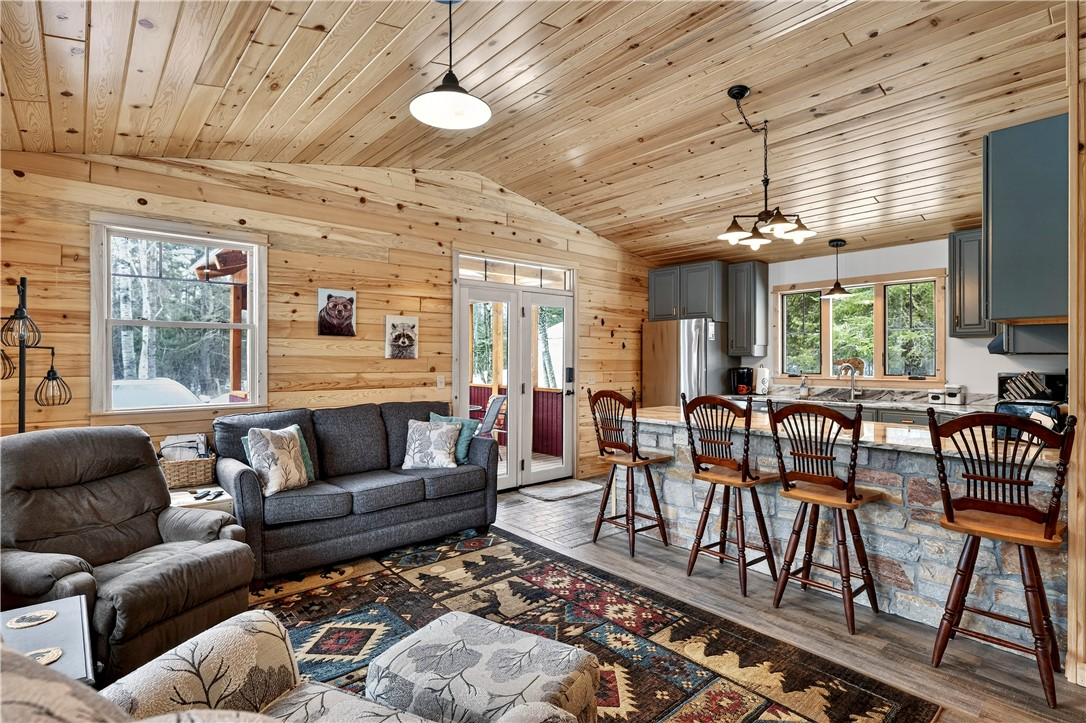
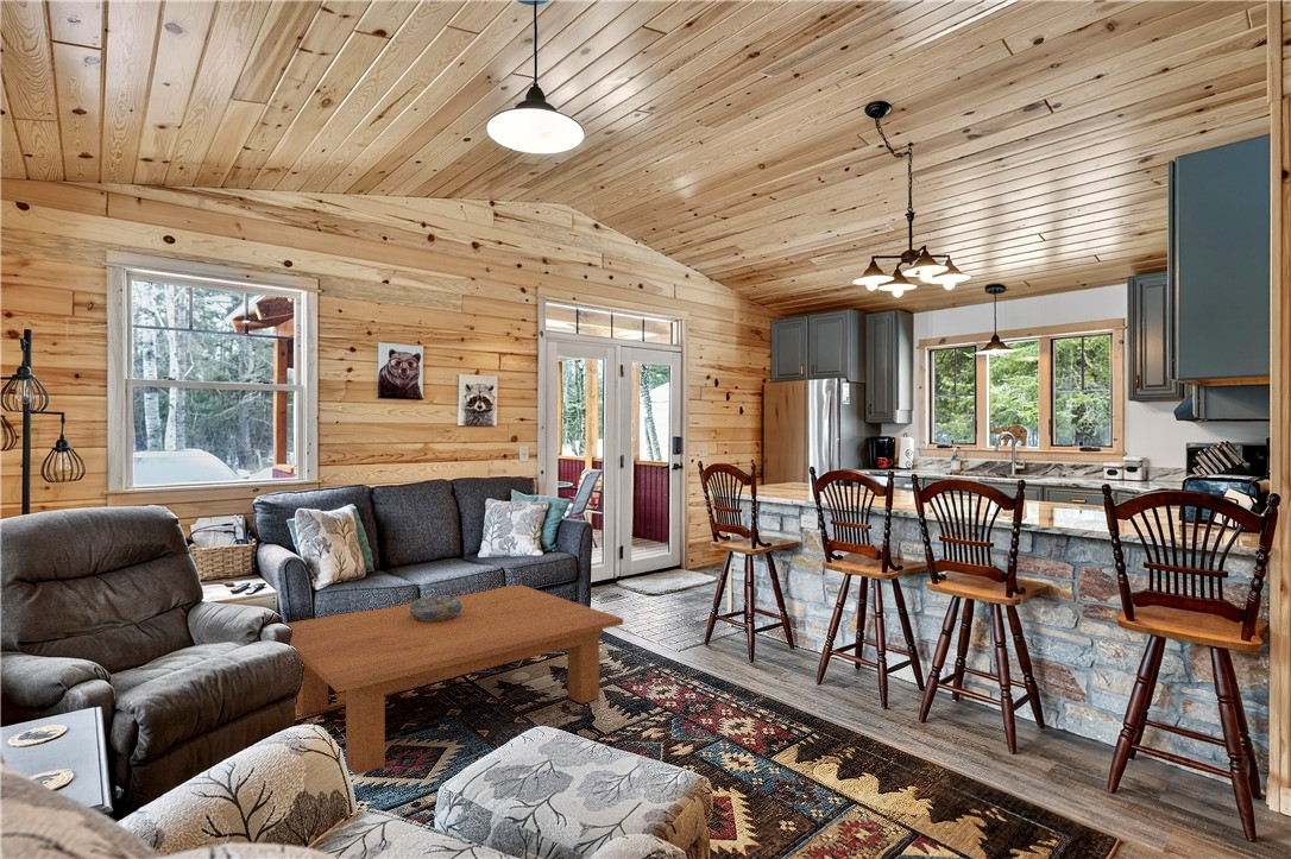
+ coffee table [284,583,624,777]
+ decorative bowl [409,594,462,621]
